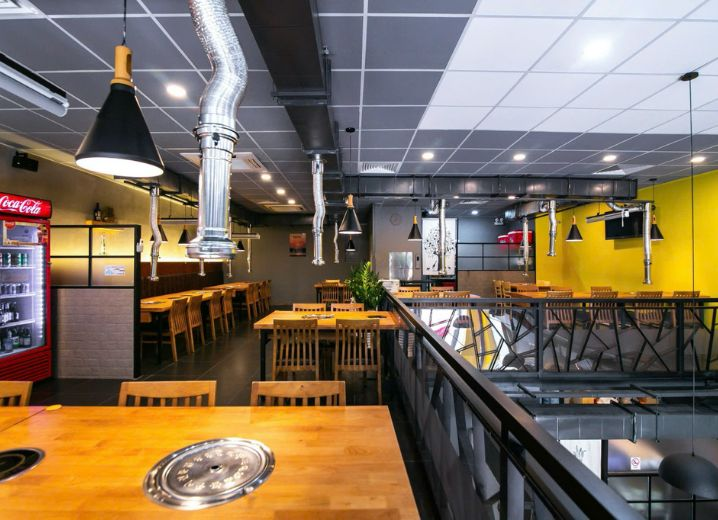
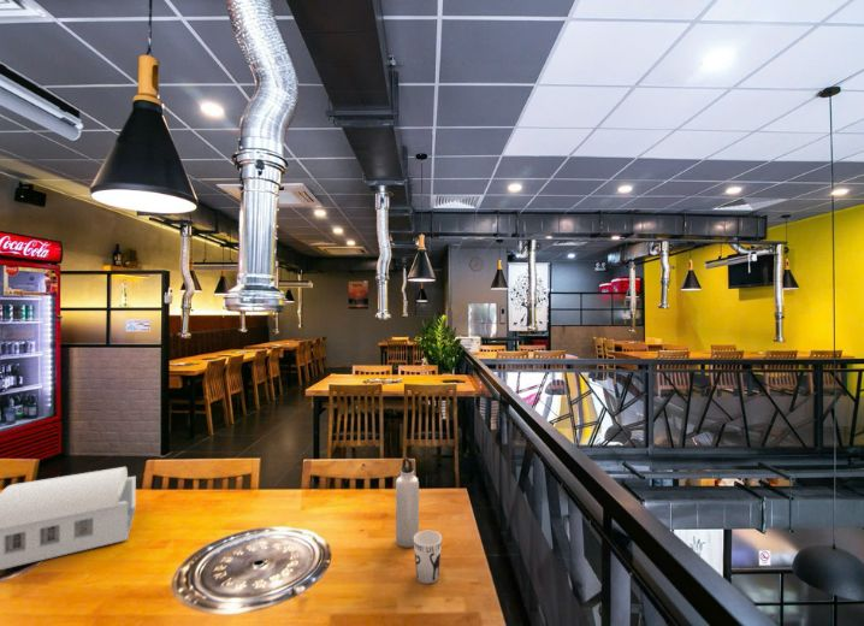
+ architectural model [0,466,137,571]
+ cup [413,530,443,585]
+ water bottle [395,457,420,549]
